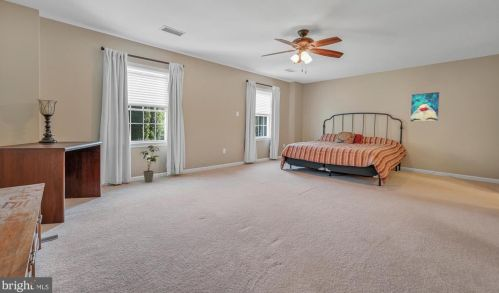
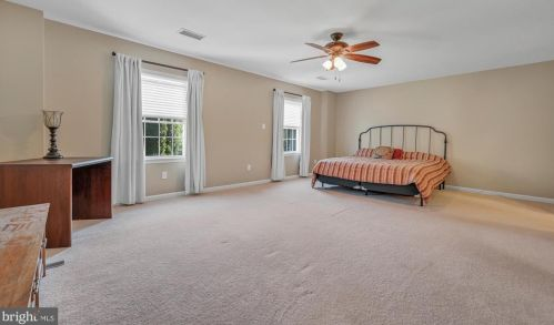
- house plant [139,144,160,183]
- wall art [410,91,440,123]
